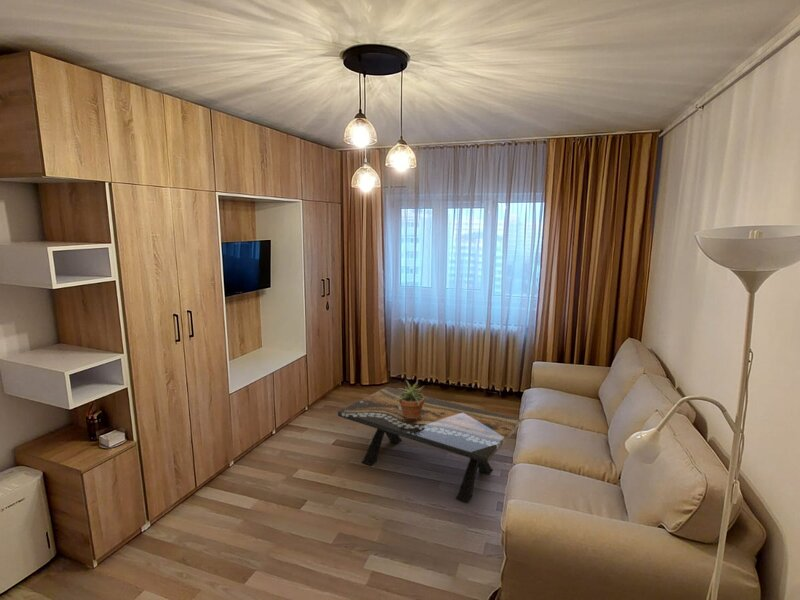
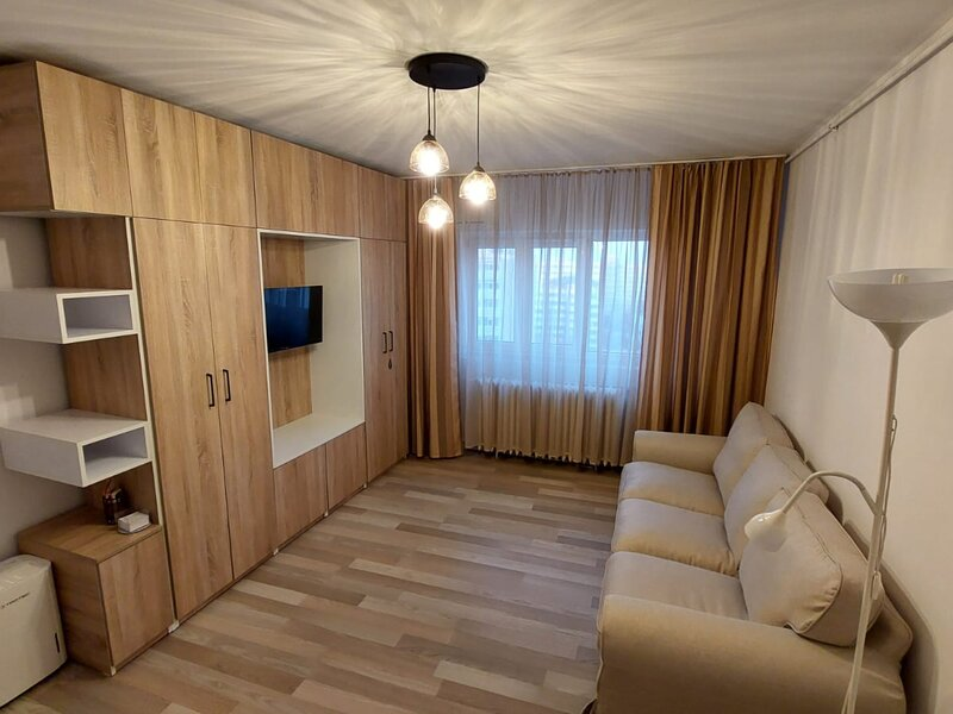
- coffee table [337,386,521,503]
- potted plant [395,379,430,418]
